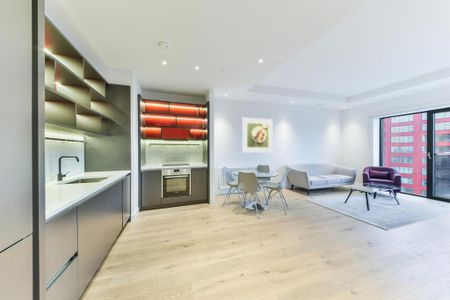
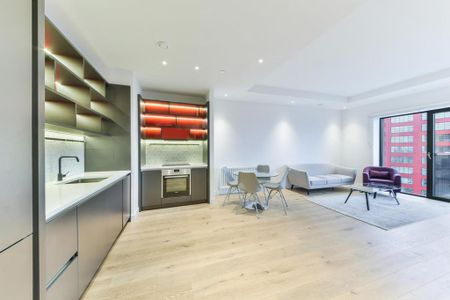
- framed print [241,117,274,153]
